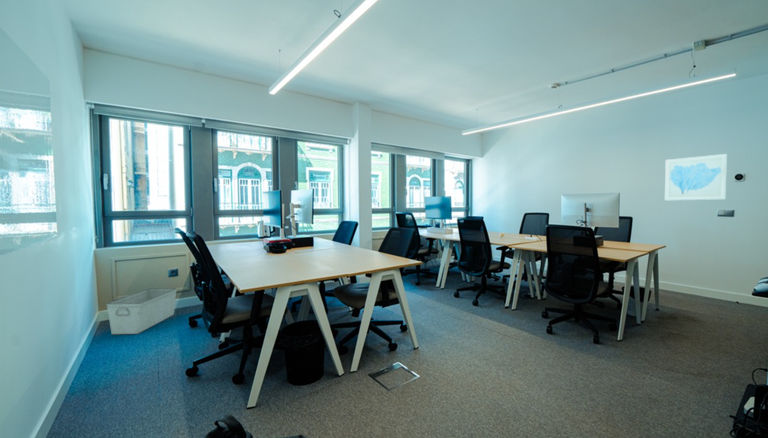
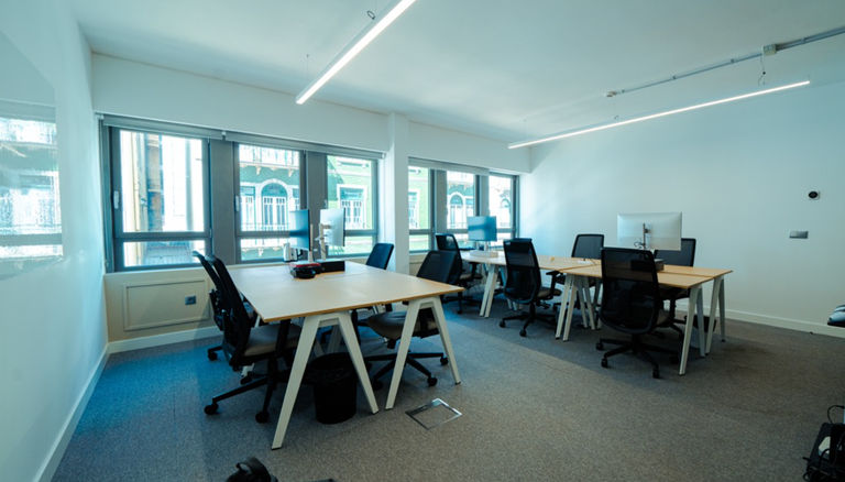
- wall art [664,153,728,201]
- storage bin [105,287,178,335]
